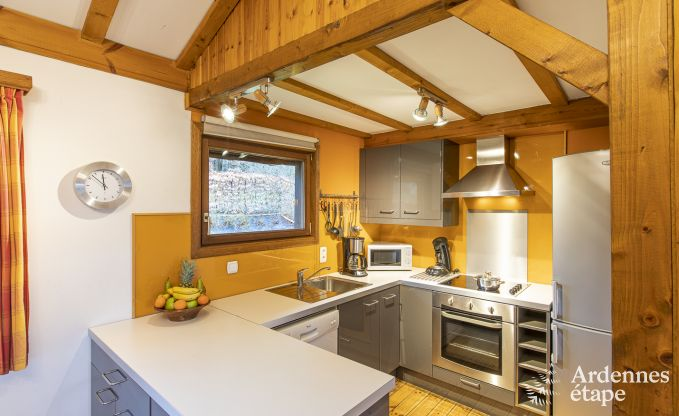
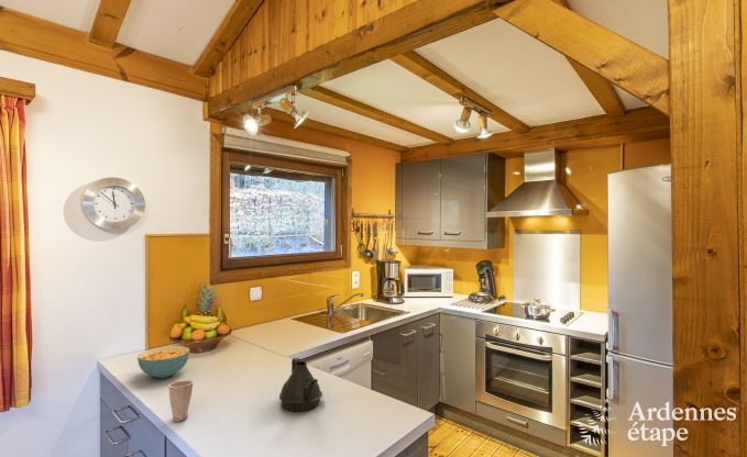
+ cup [167,379,195,423]
+ teapot [278,356,323,413]
+ cereal bowl [136,345,190,379]
